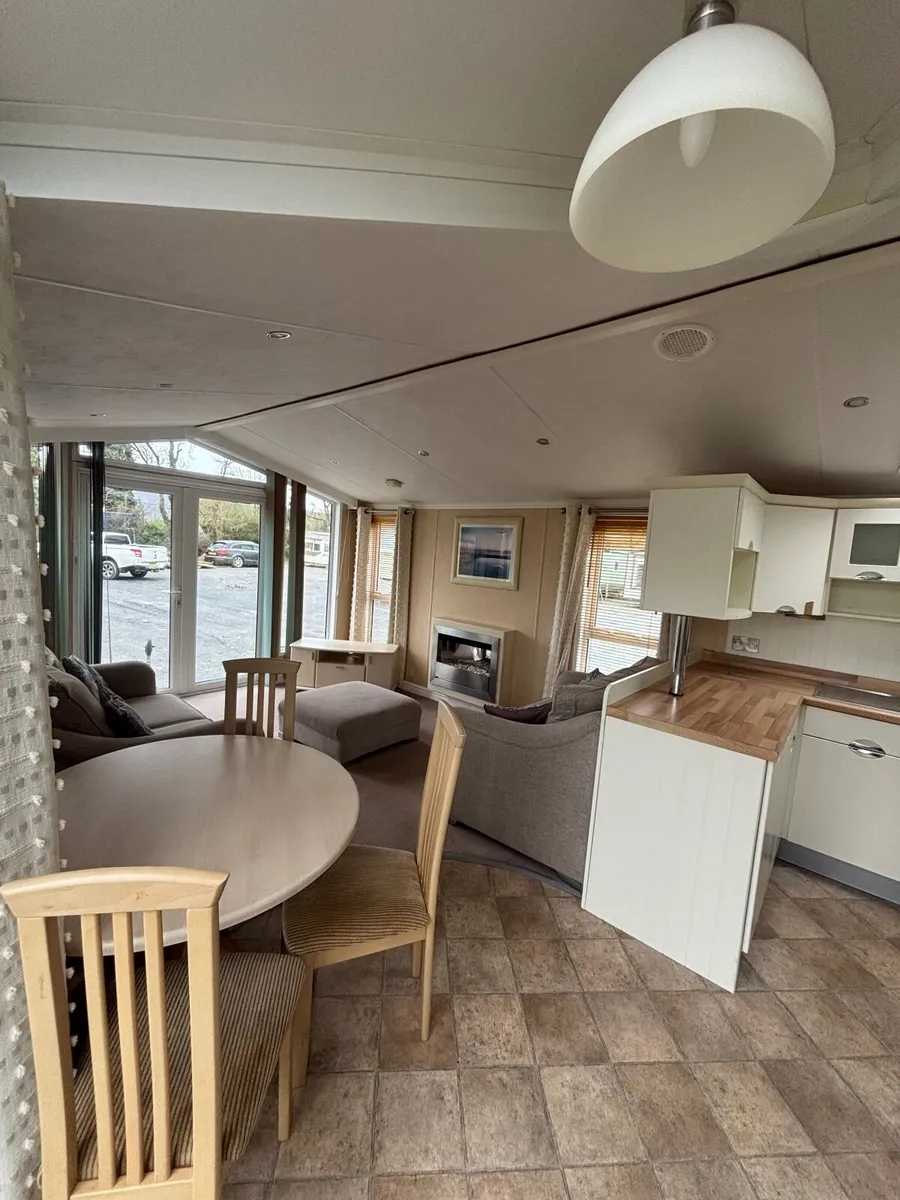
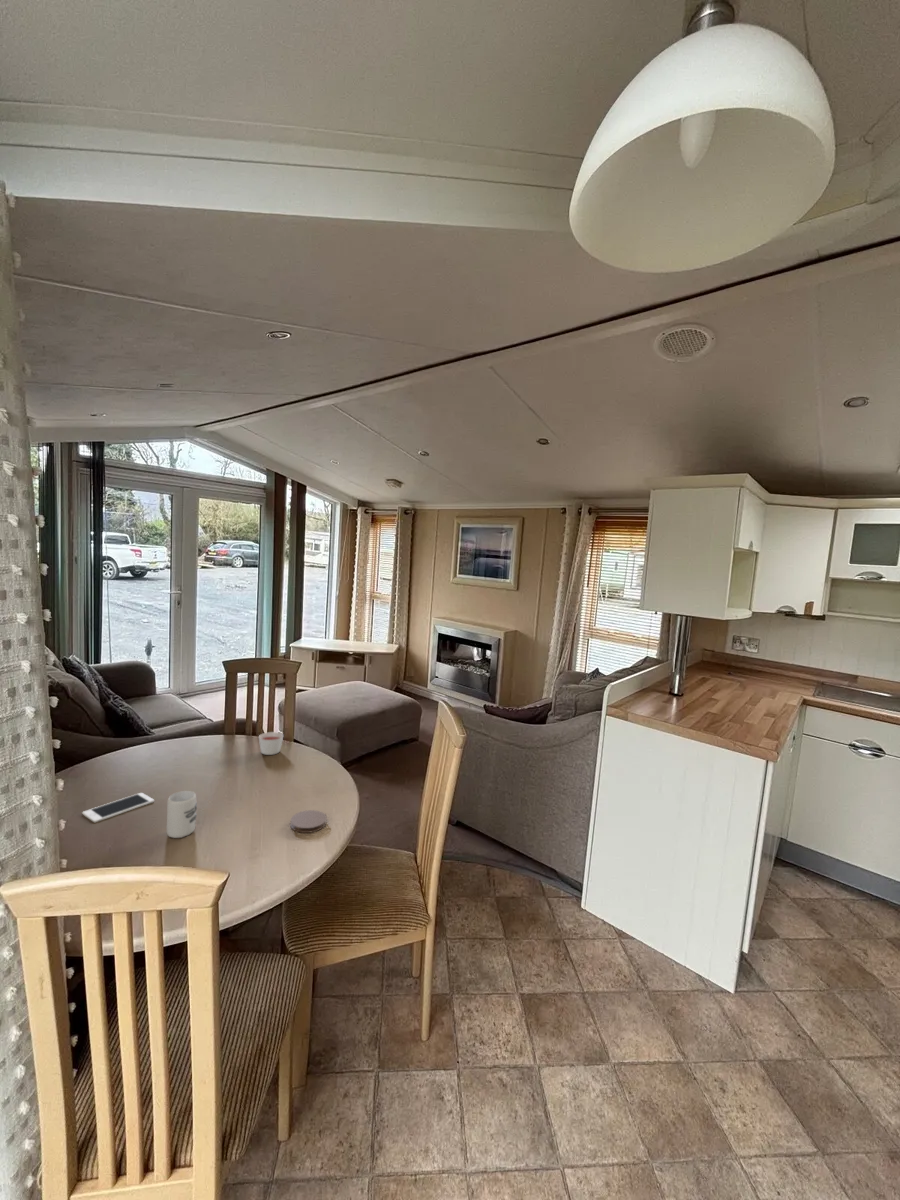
+ coaster [289,809,328,834]
+ cell phone [81,792,155,823]
+ candle [258,731,284,756]
+ cup [166,790,198,839]
